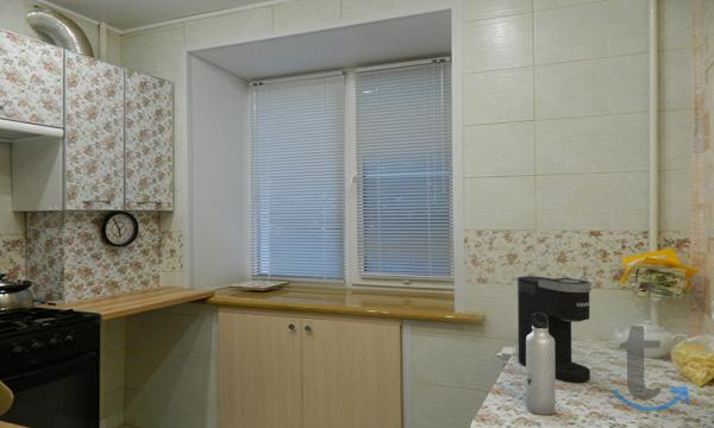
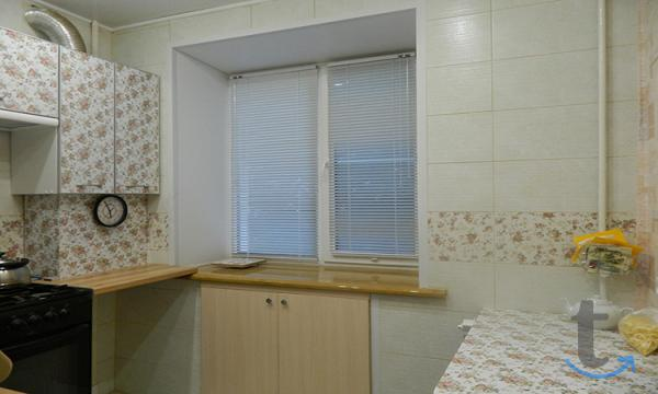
- water bottle [525,313,557,416]
- coffee maker [516,275,593,384]
